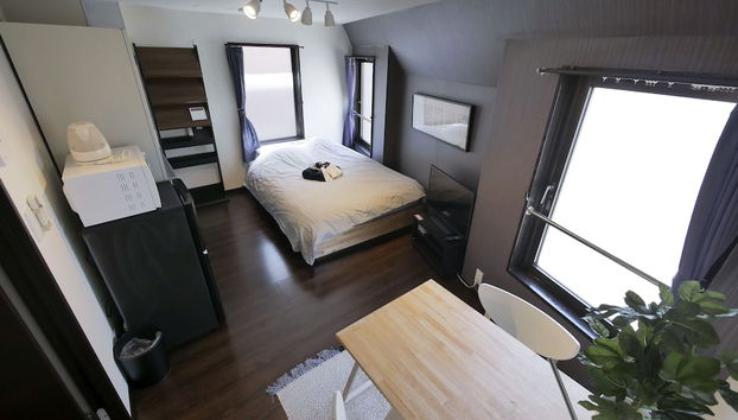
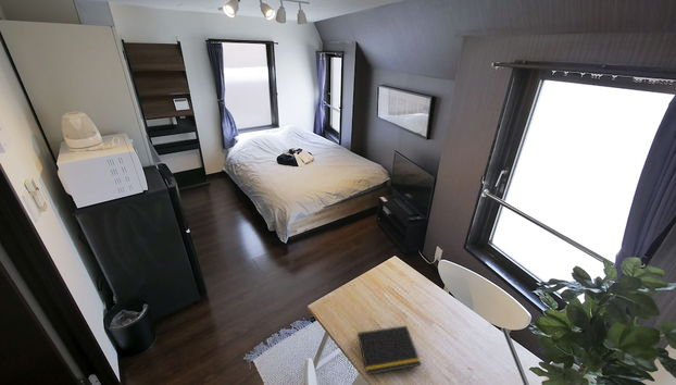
+ notepad [355,324,423,376]
